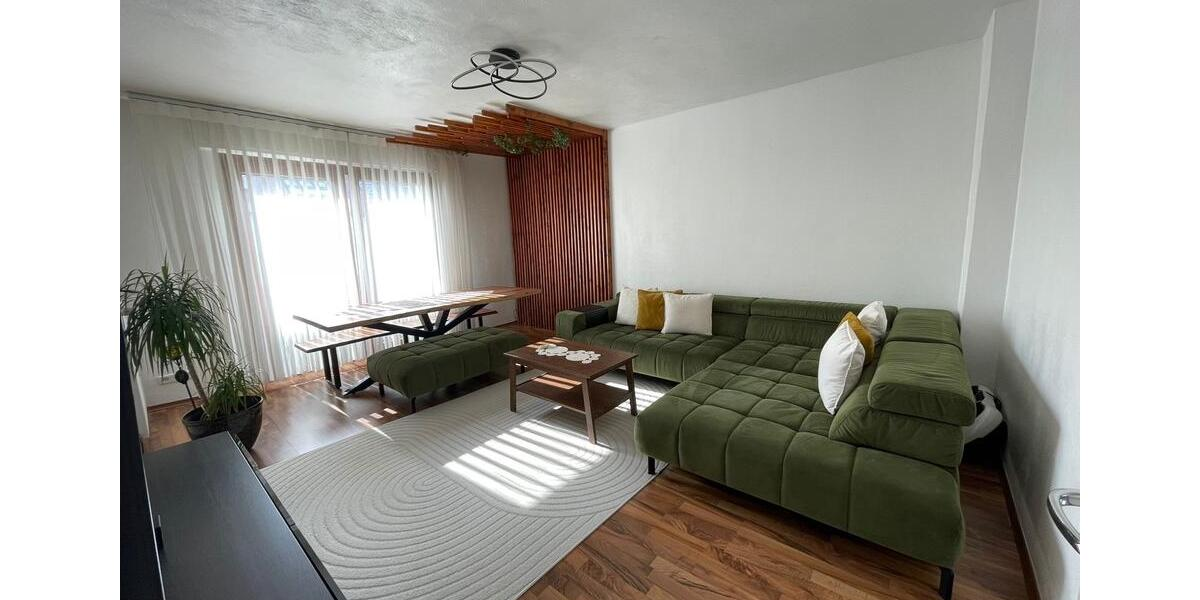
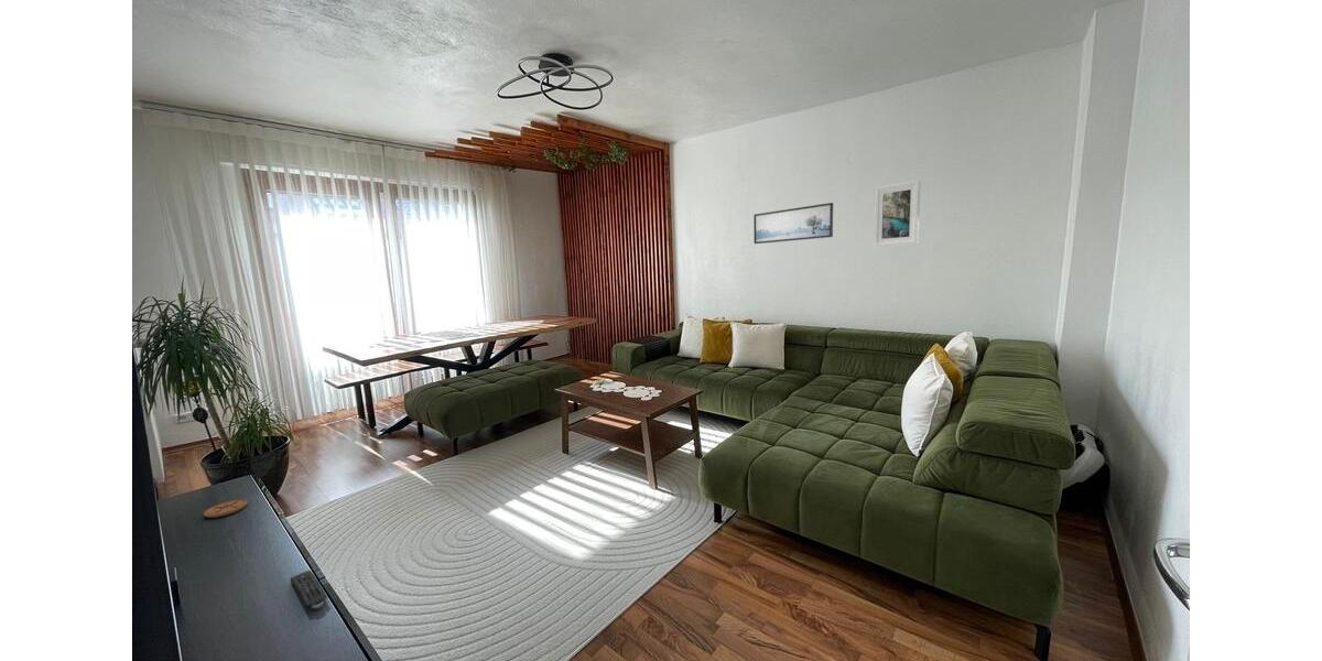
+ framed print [873,178,922,248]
+ coaster [203,499,249,519]
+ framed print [752,202,834,245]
+ remote control [290,570,328,610]
